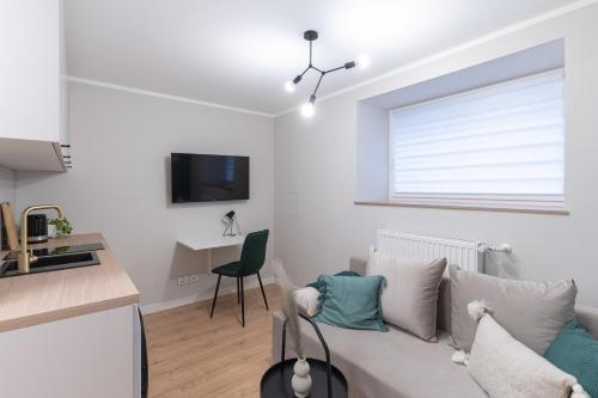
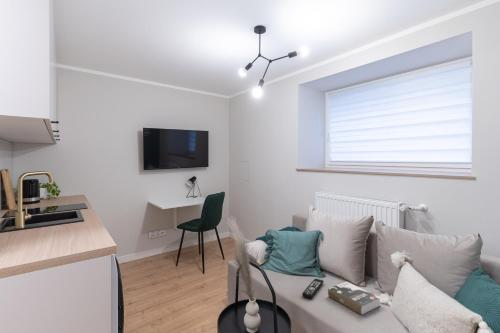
+ book [327,281,382,316]
+ remote control [301,278,325,300]
